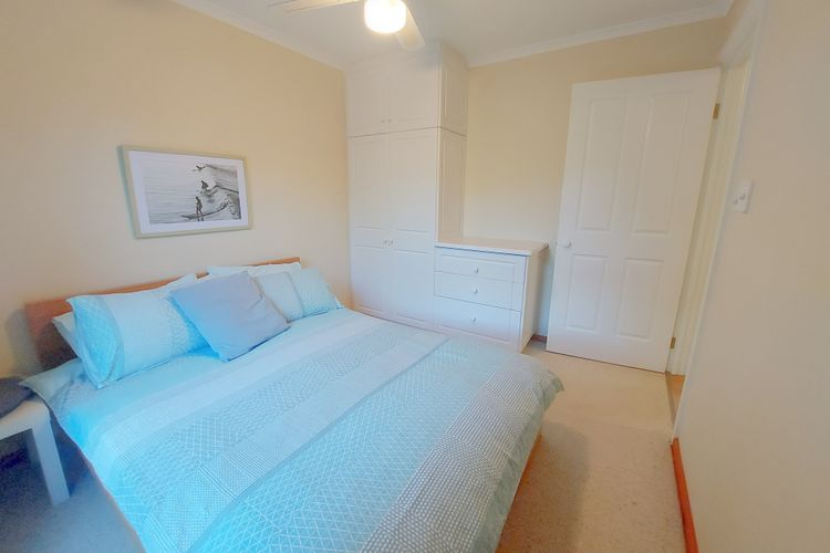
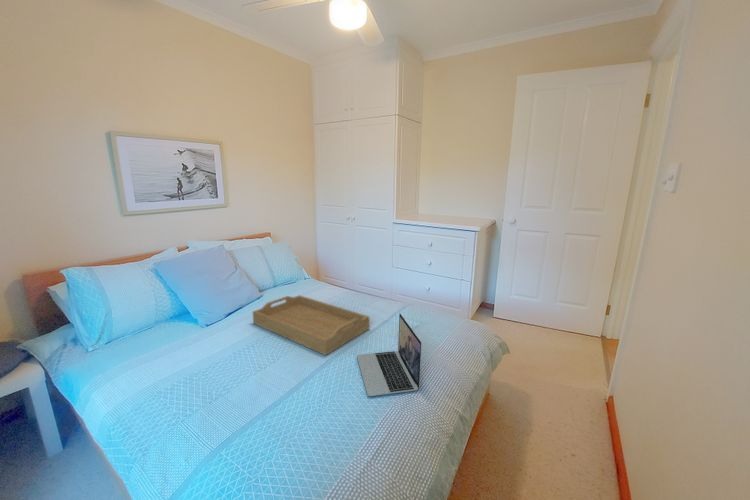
+ serving tray [252,294,370,356]
+ laptop [356,313,423,397]
